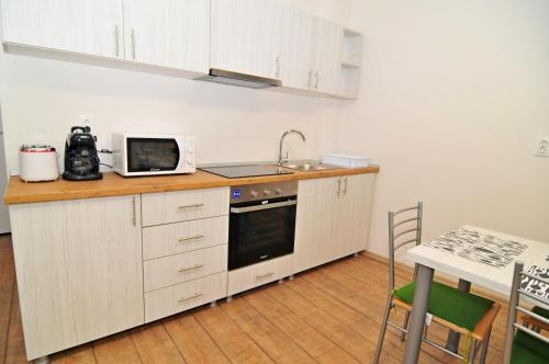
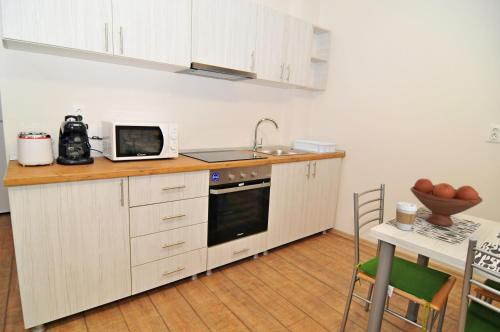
+ fruit bowl [409,178,484,228]
+ coffee cup [395,201,419,232]
